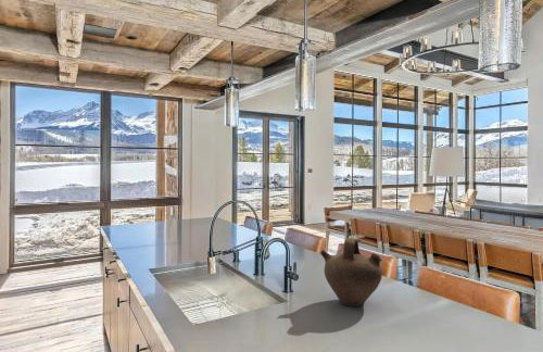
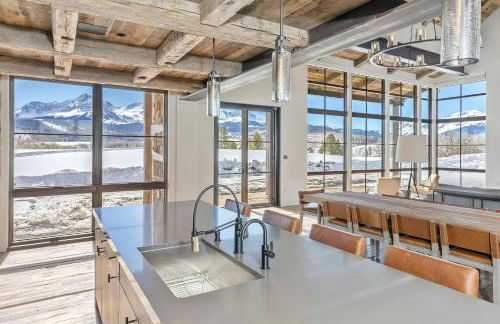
- jug [319,237,383,307]
